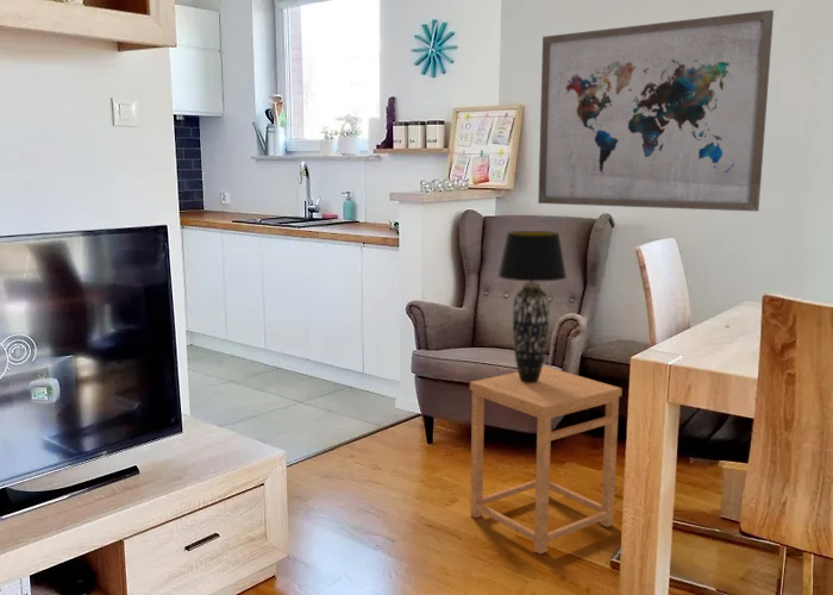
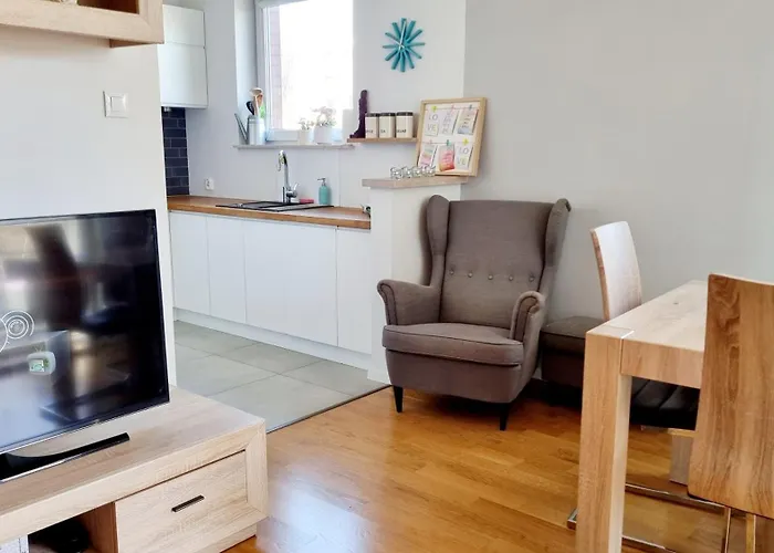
- side table [469,365,624,556]
- table lamp [496,230,568,383]
- wall art [537,8,775,213]
